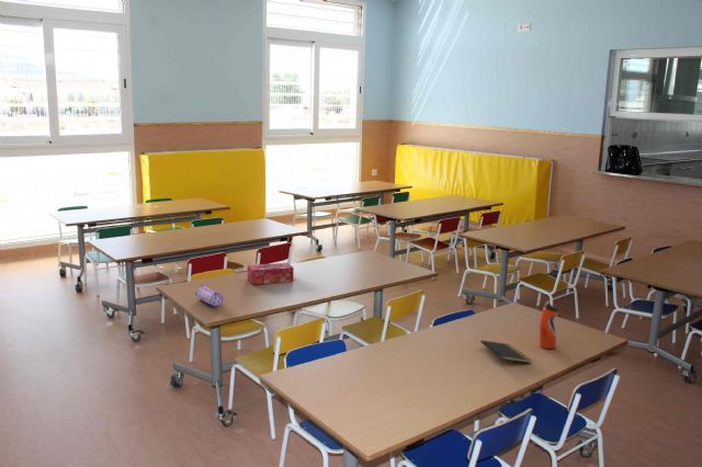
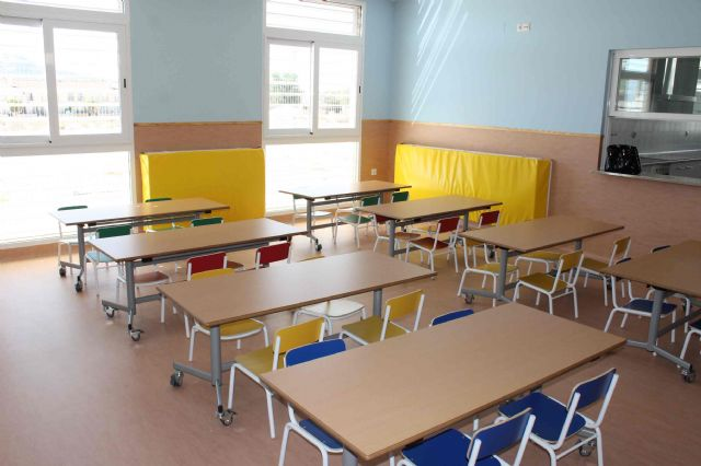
- water bottle [539,300,561,350]
- tissue box [247,262,295,285]
- pencil case [194,284,224,307]
- notepad [479,339,532,367]
